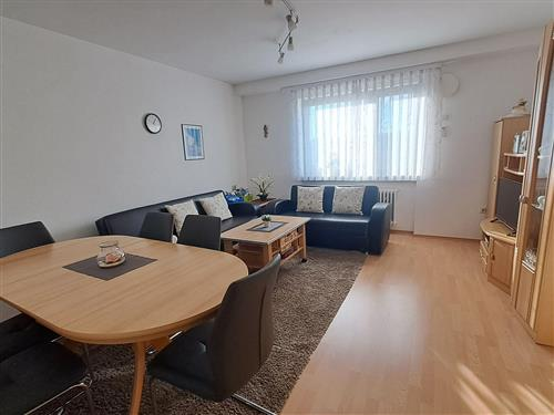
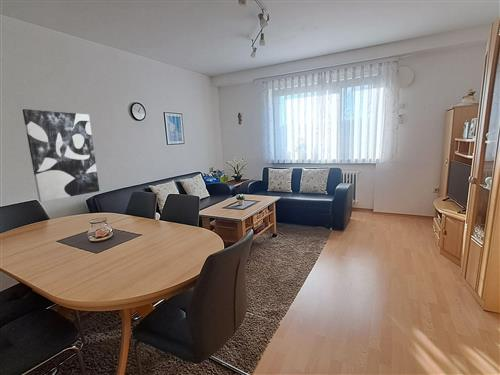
+ wall art [21,108,100,203]
